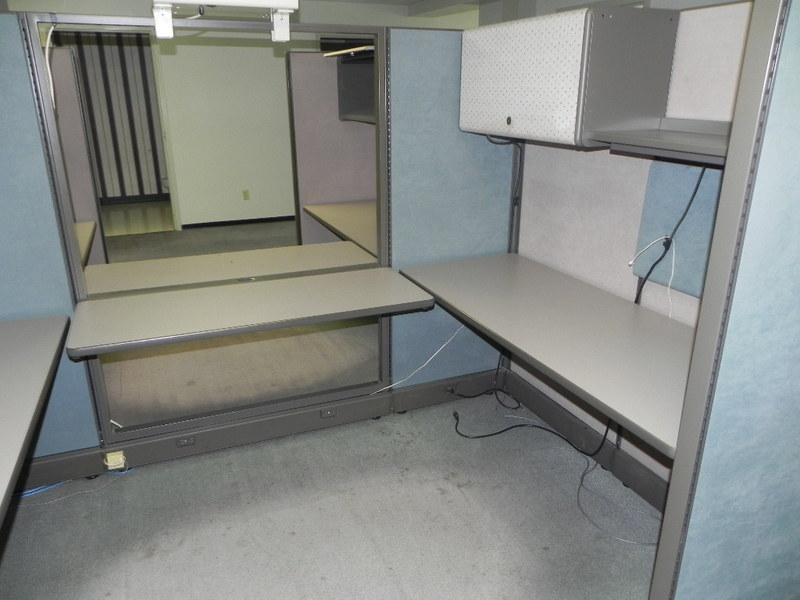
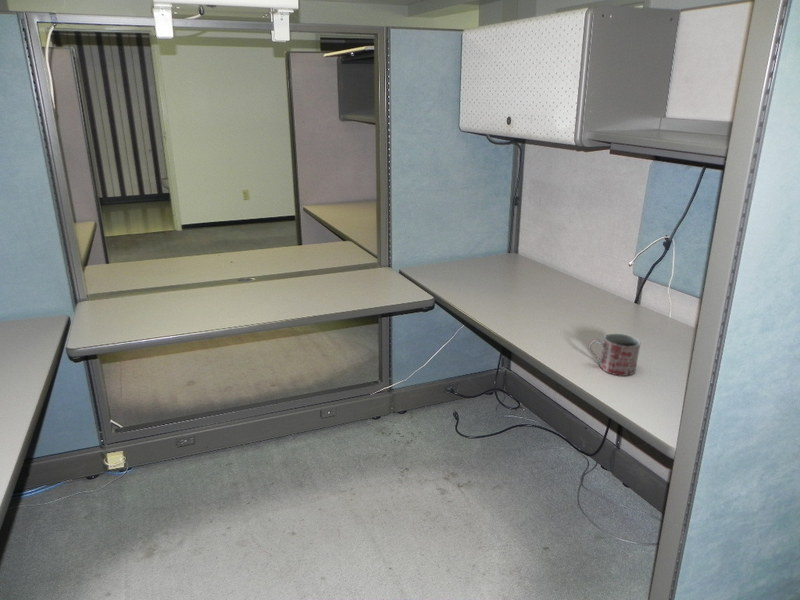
+ mug [588,333,641,377]
